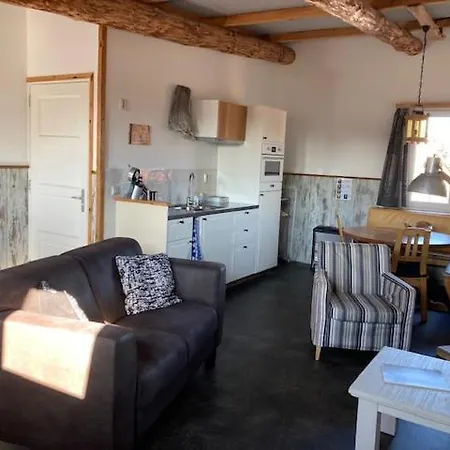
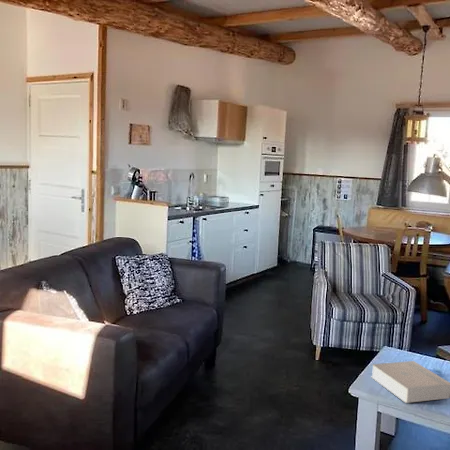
+ book [370,360,450,404]
